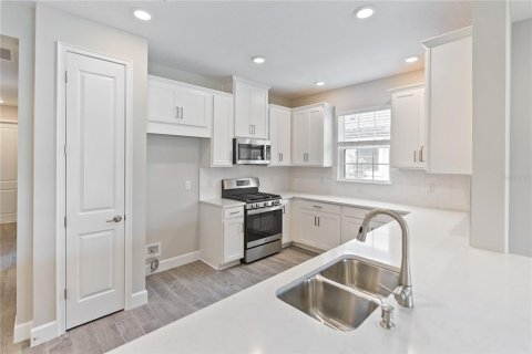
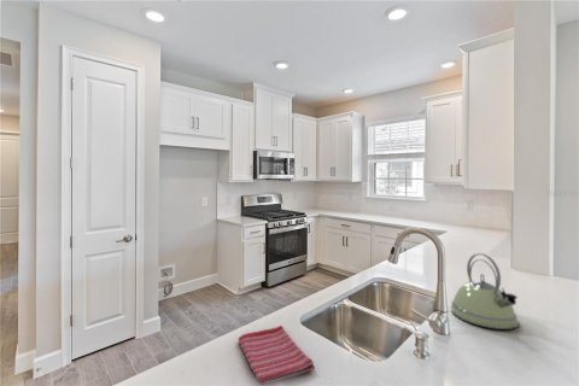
+ kettle [450,252,520,331]
+ dish towel [238,324,316,386]
